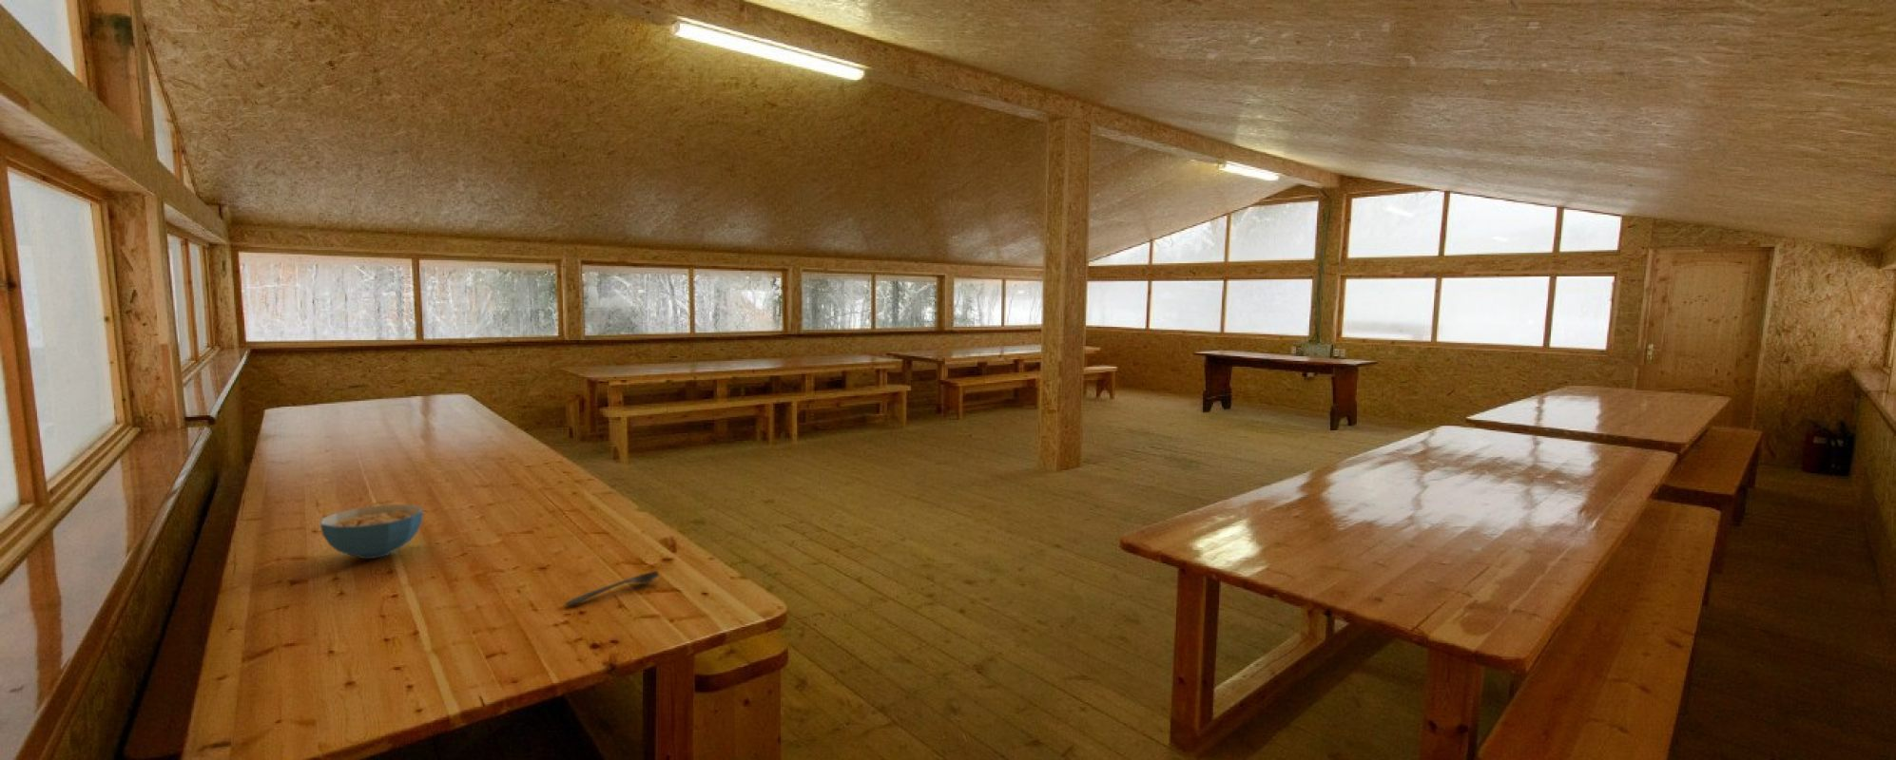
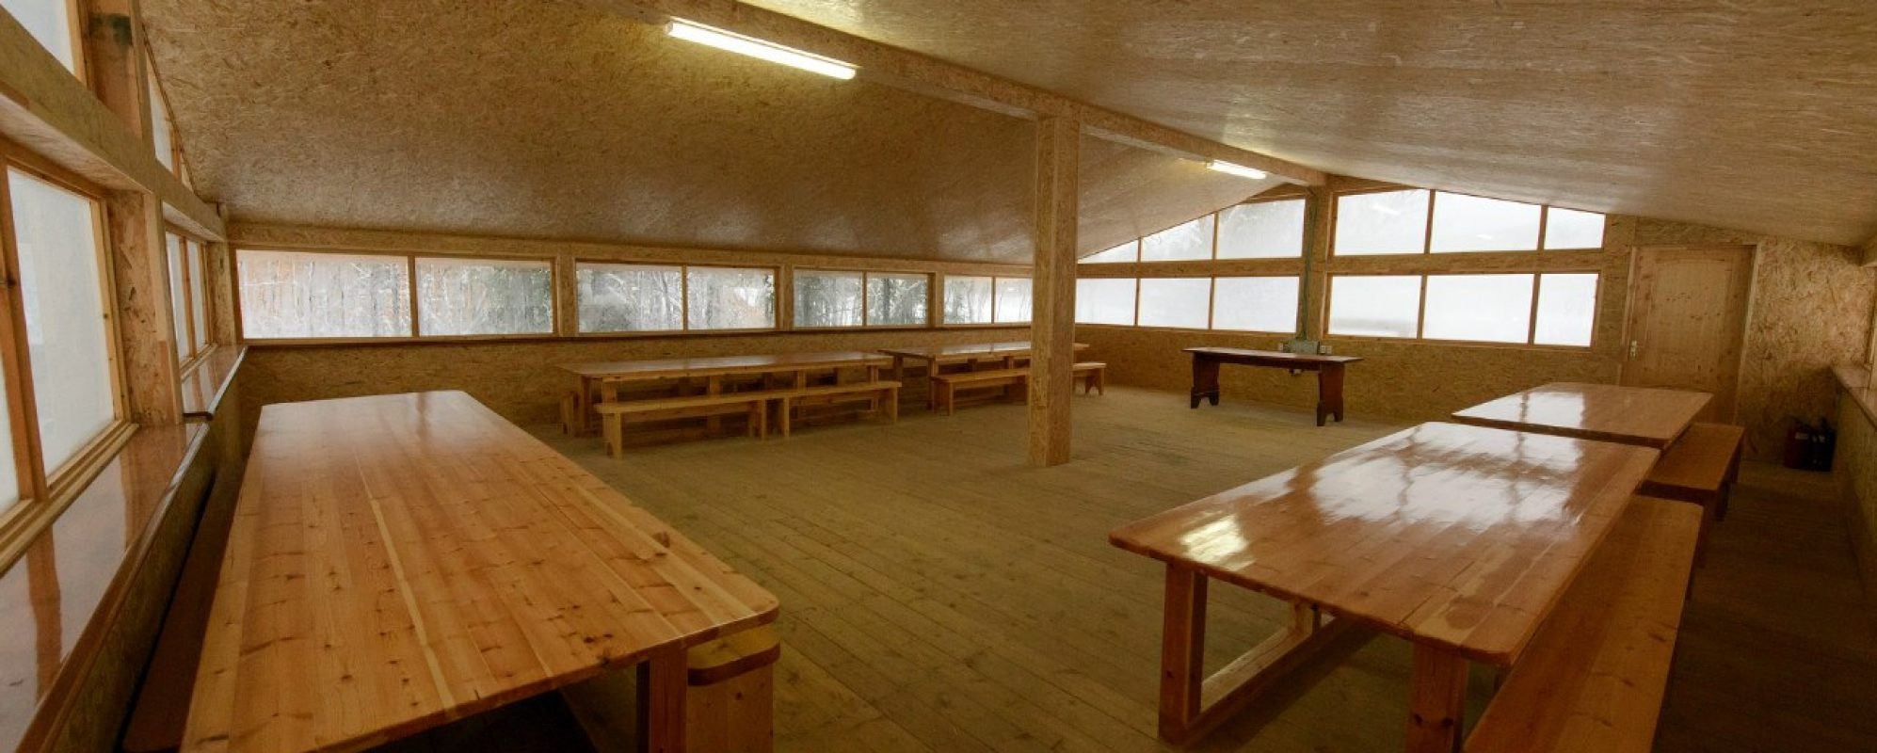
- cereal bowl [319,504,424,559]
- spoon [565,570,660,607]
